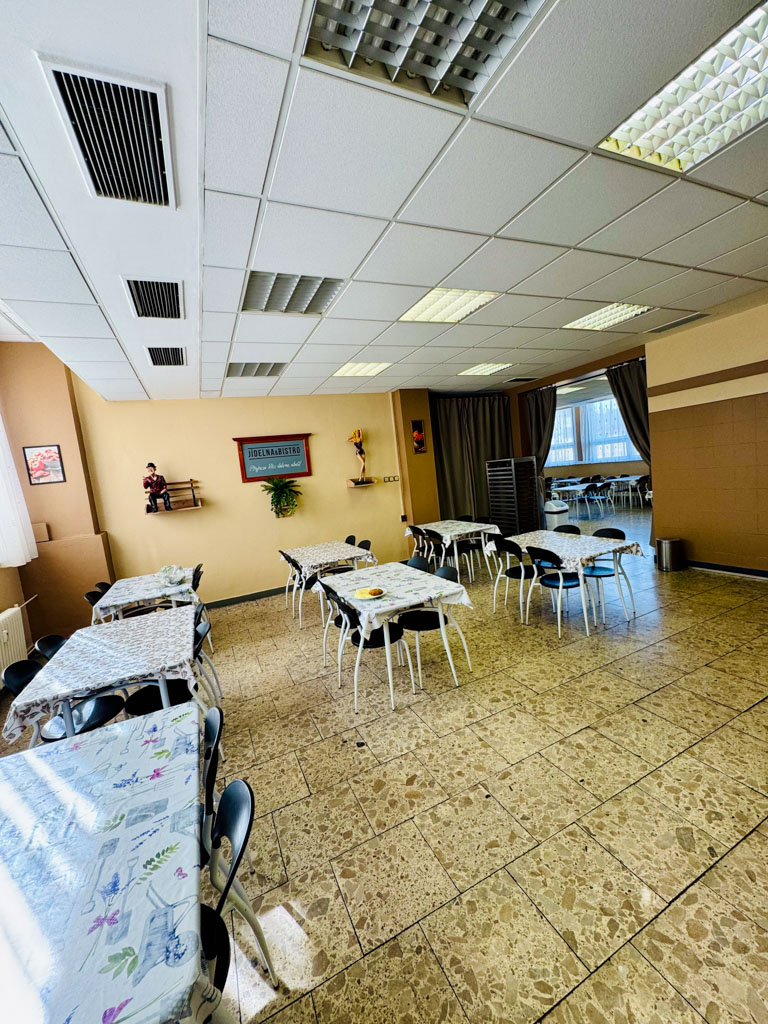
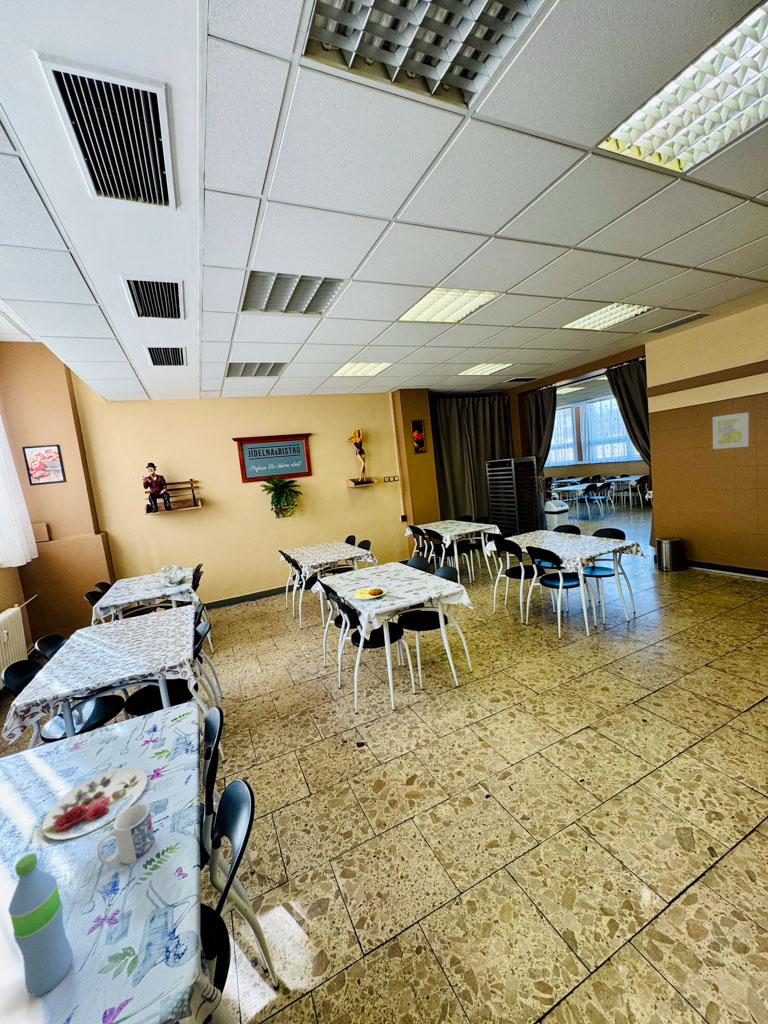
+ mug [96,802,156,865]
+ plate [41,766,148,841]
+ water bottle [7,853,74,997]
+ wall art [712,411,750,450]
